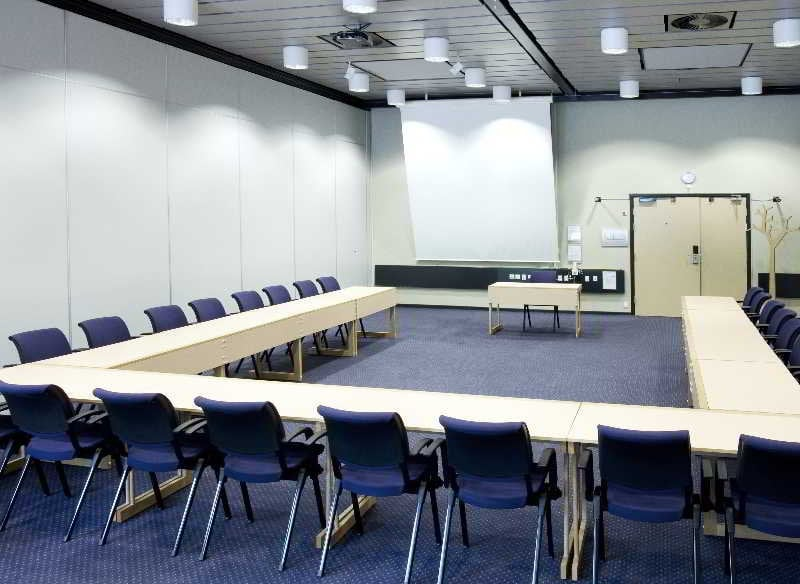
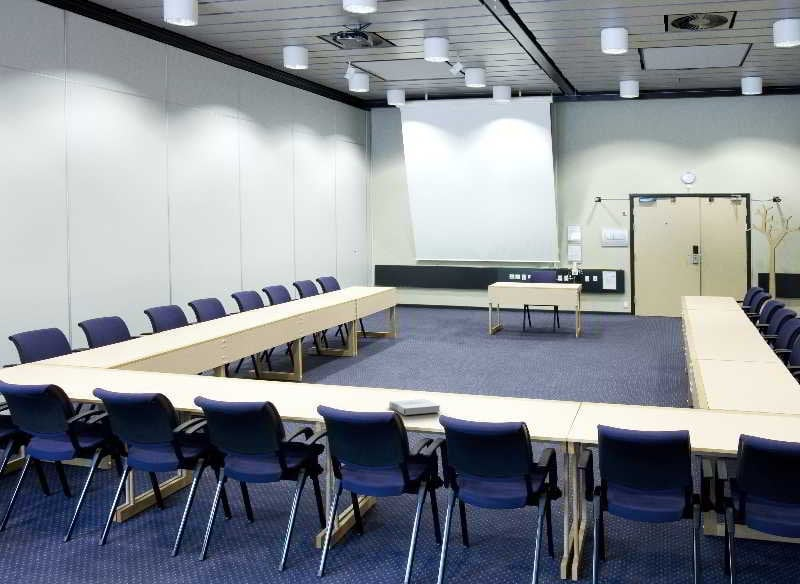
+ book [388,398,441,416]
